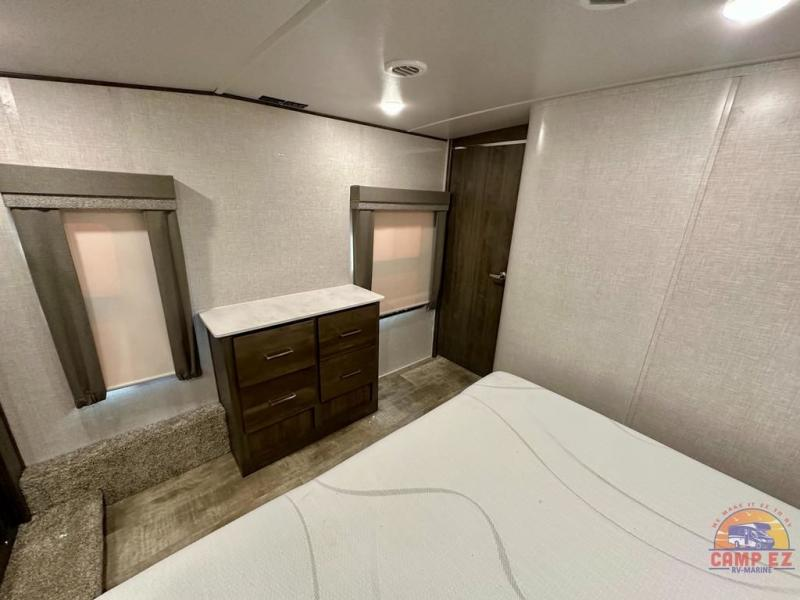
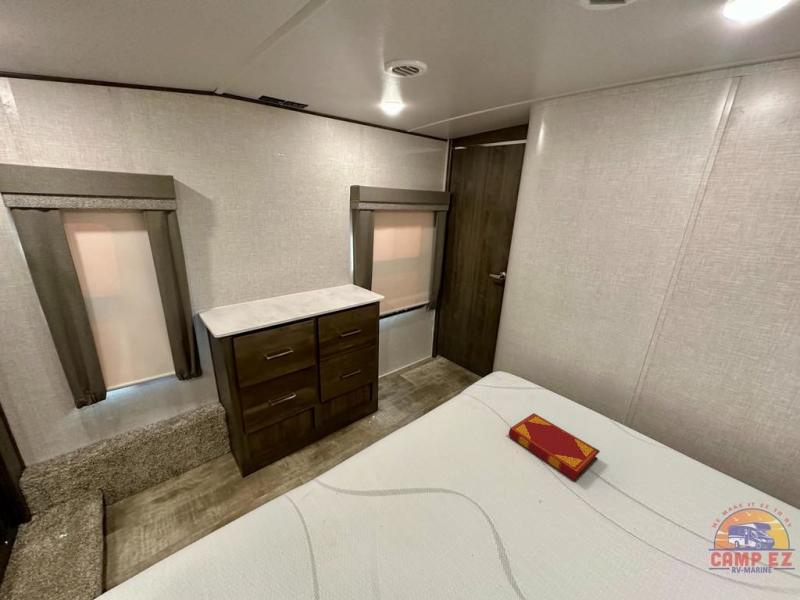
+ hardback book [508,412,601,482]
